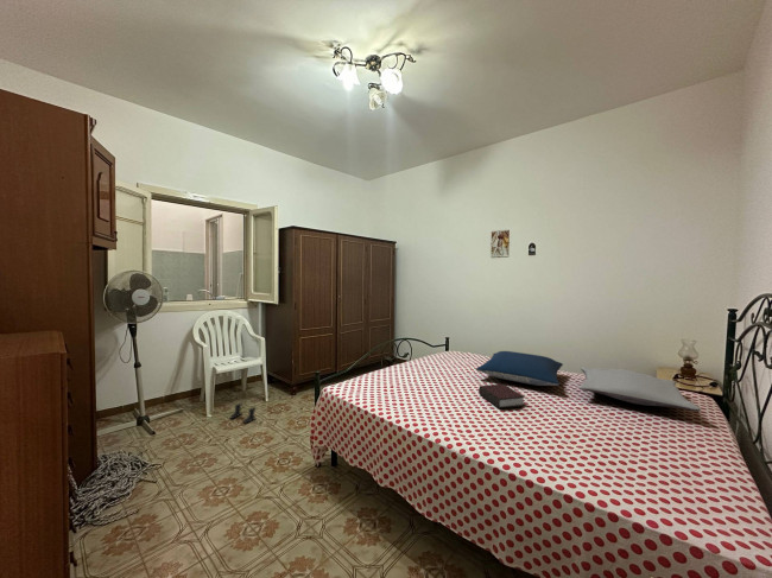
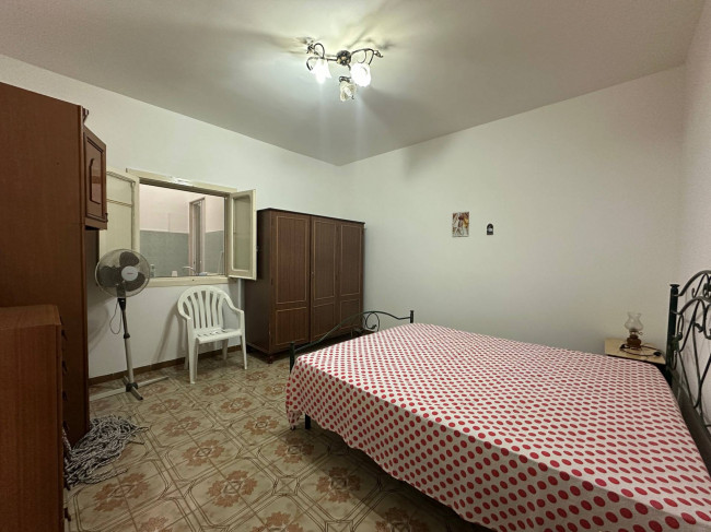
- pillow [578,366,701,413]
- bible [477,383,526,409]
- boots [229,402,258,425]
- pillow [475,350,564,387]
